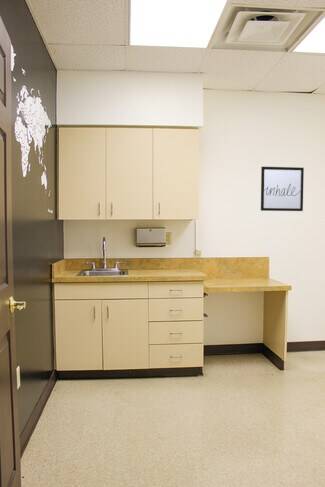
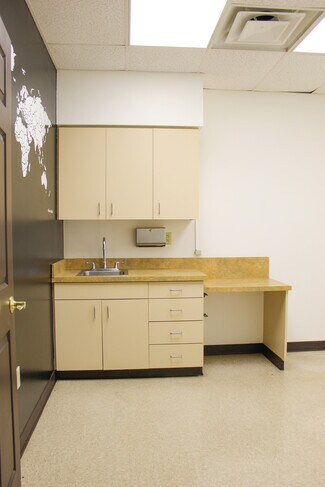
- wall art [260,166,305,212]
